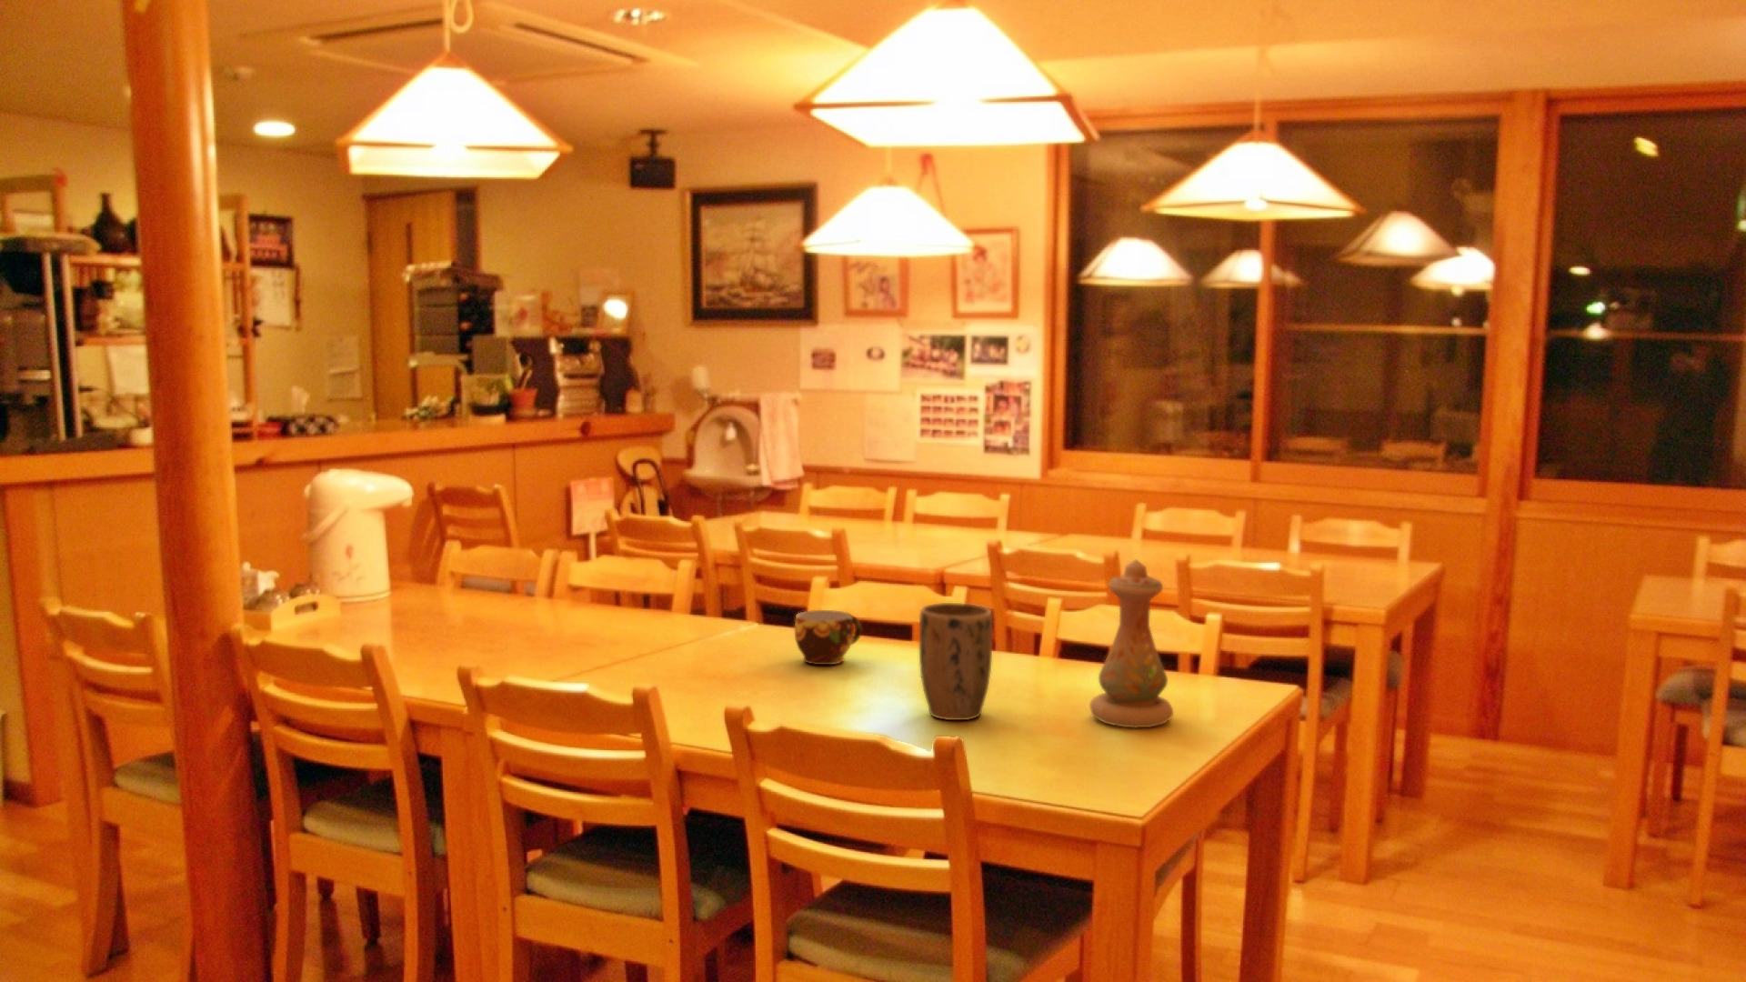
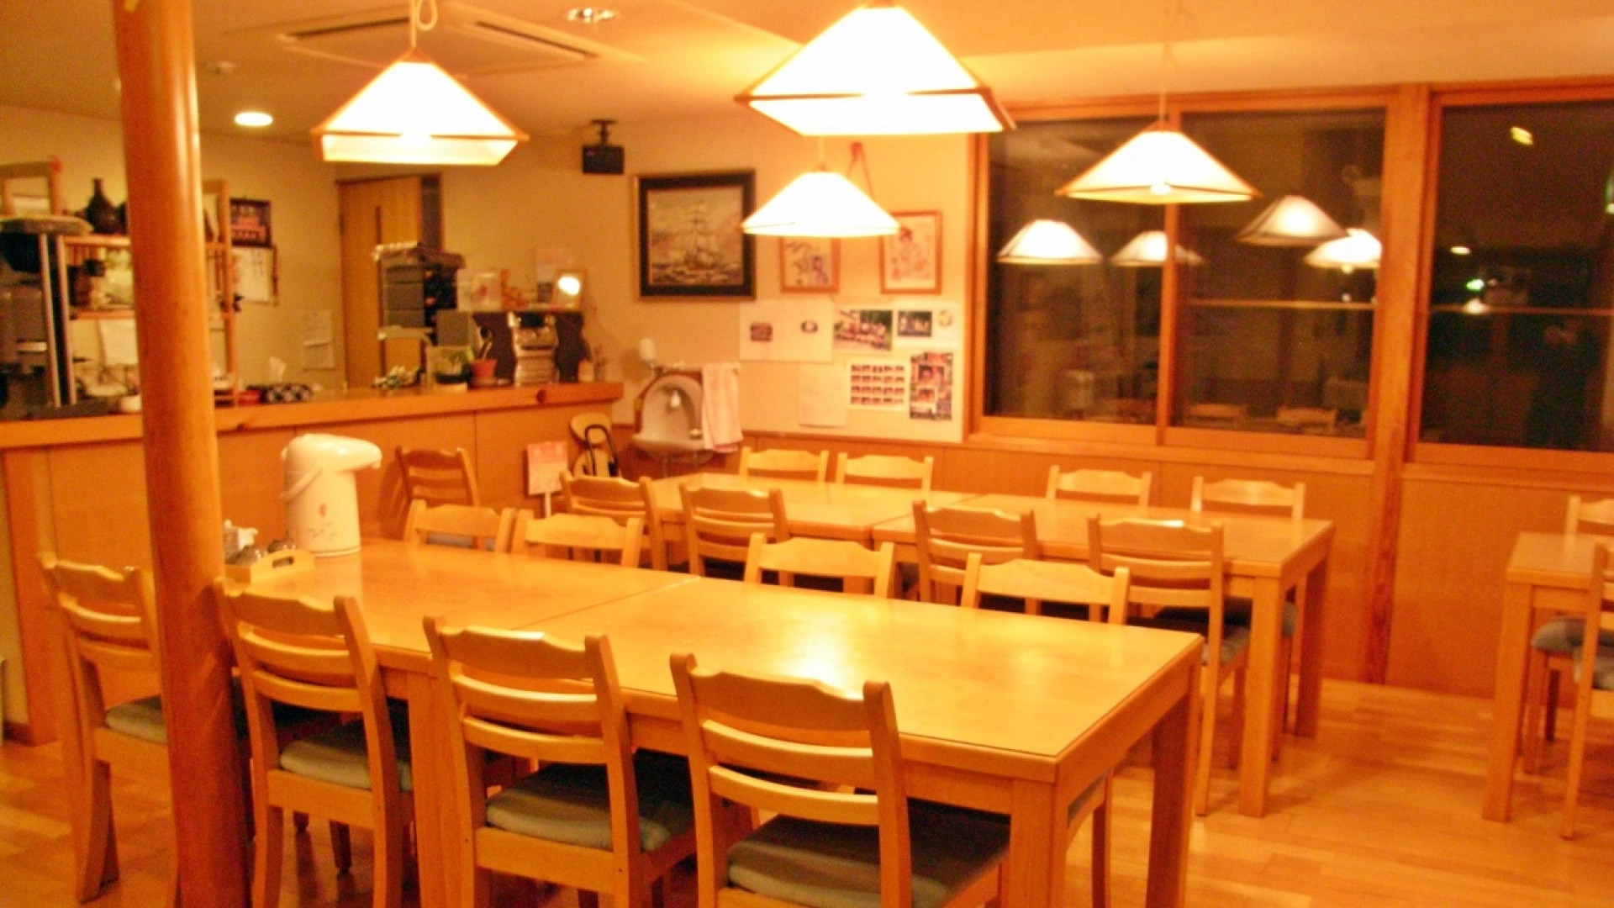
- plant pot [919,602,993,721]
- cup [794,609,863,665]
- vase [1089,559,1174,729]
